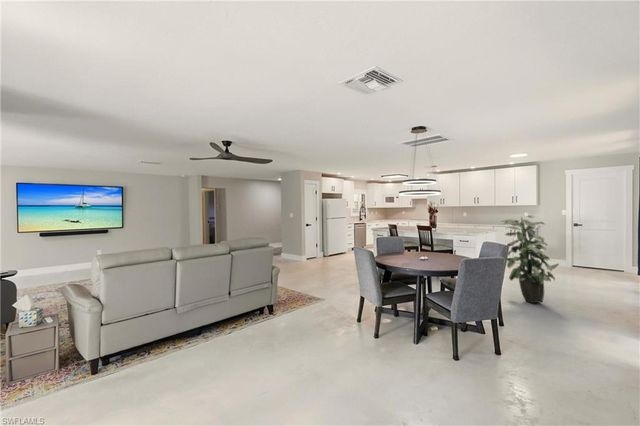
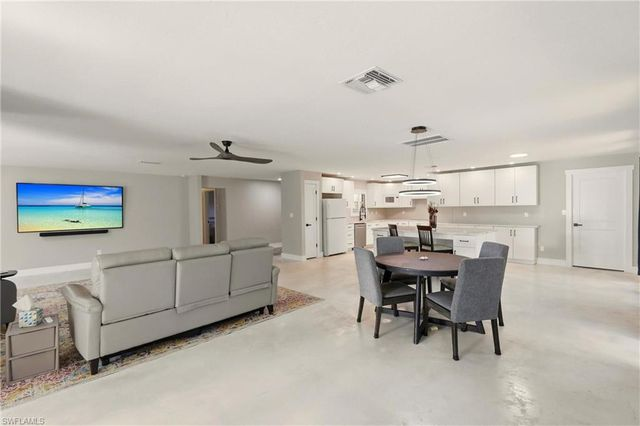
- indoor plant [500,214,560,304]
